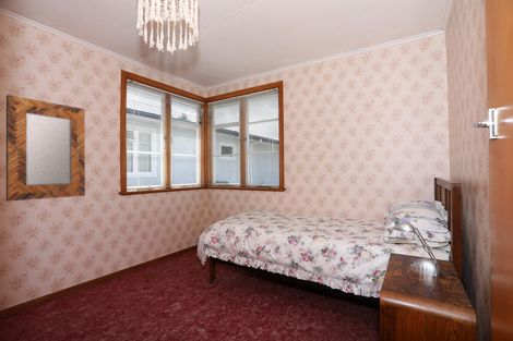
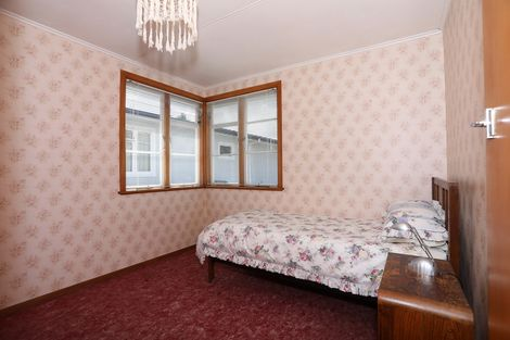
- home mirror [5,94,86,203]
